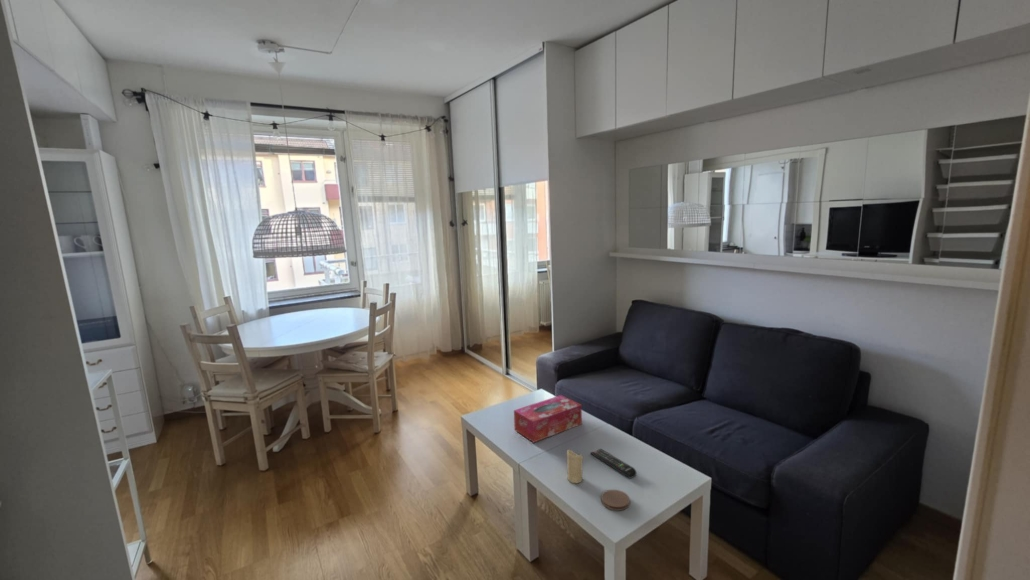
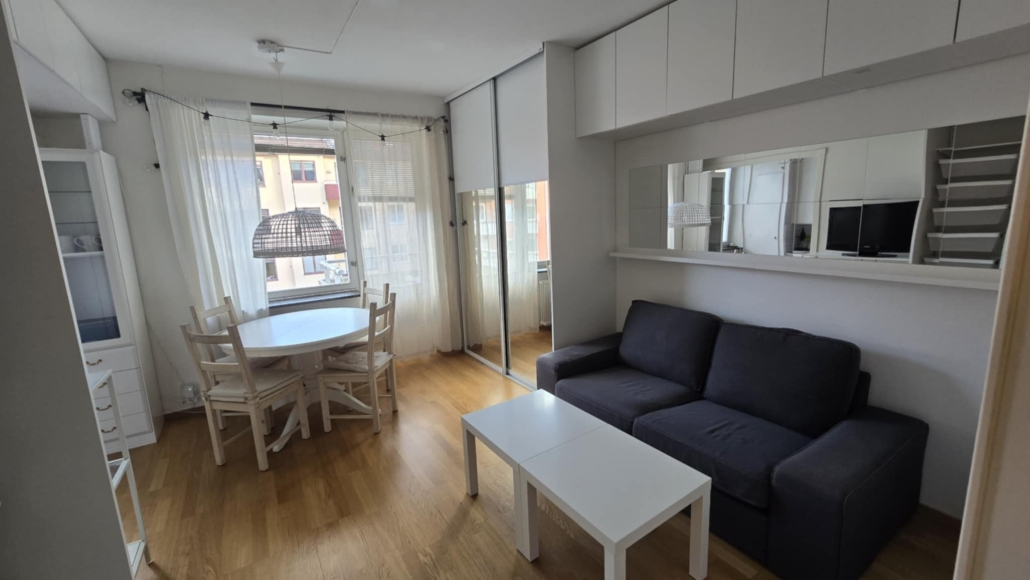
- candle [566,449,584,484]
- remote control [590,448,637,479]
- coaster [600,489,631,512]
- tissue box [513,394,583,443]
